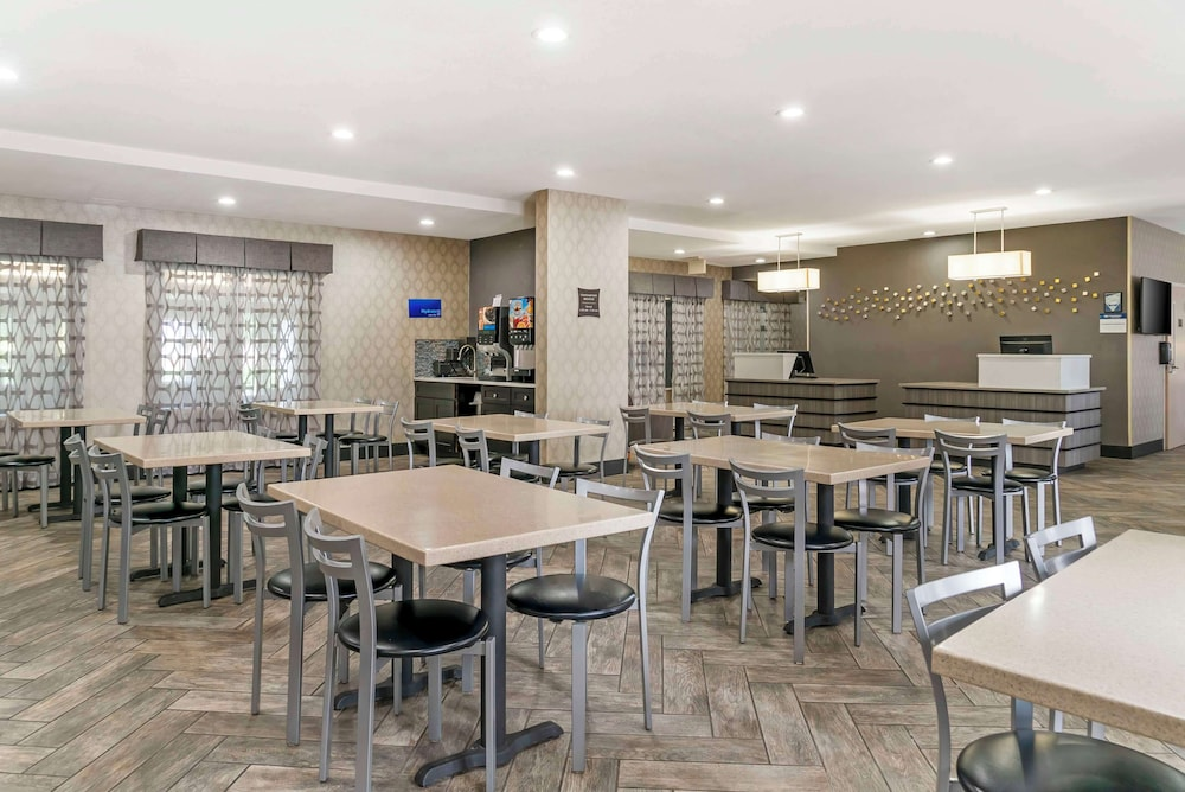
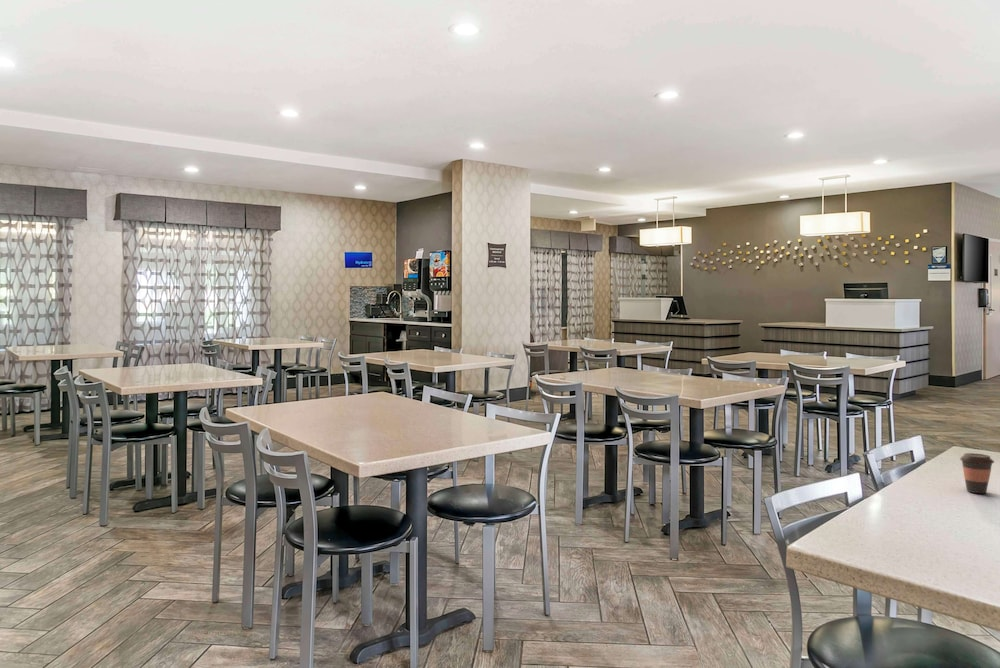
+ coffee cup [959,452,995,494]
